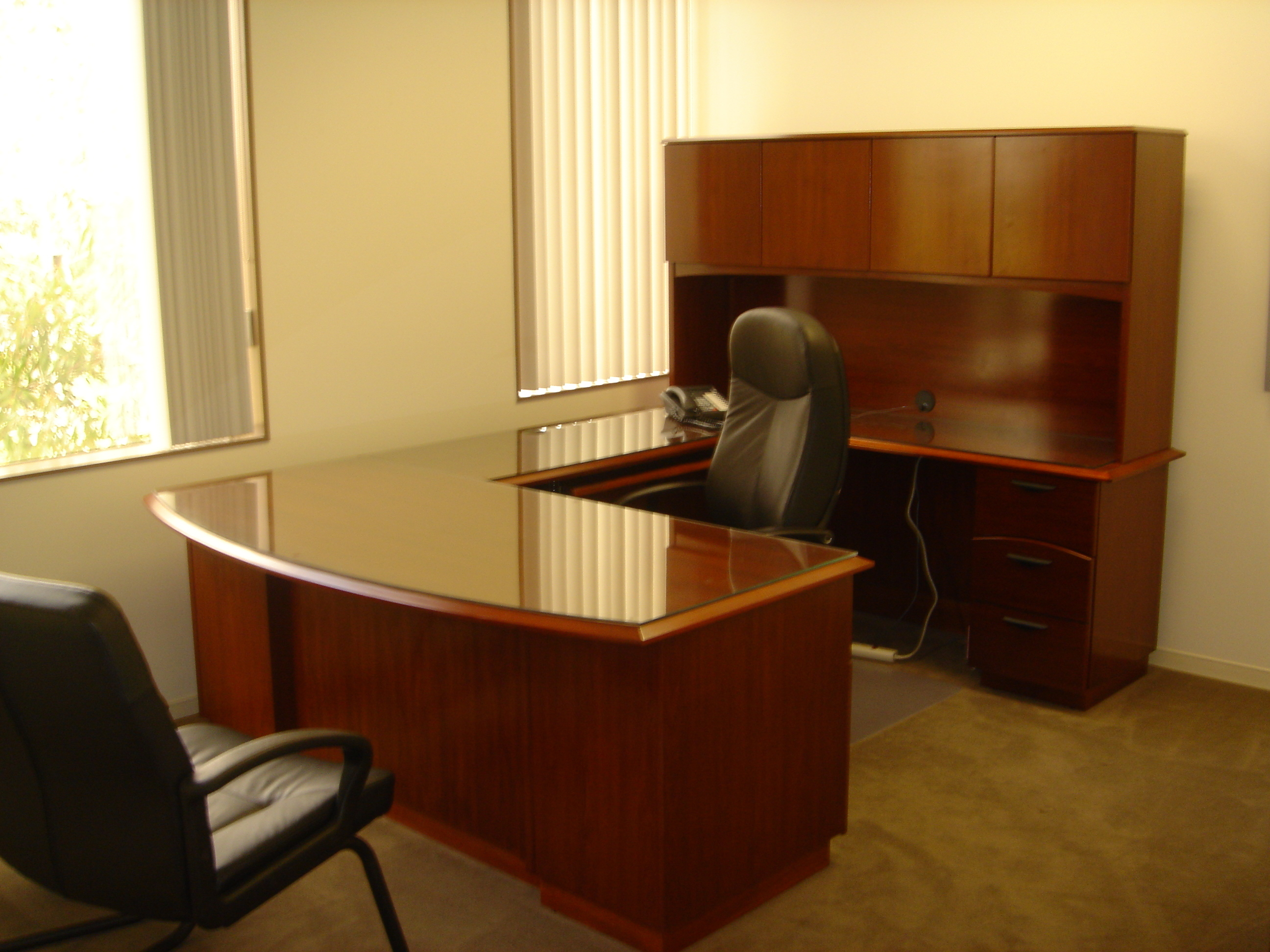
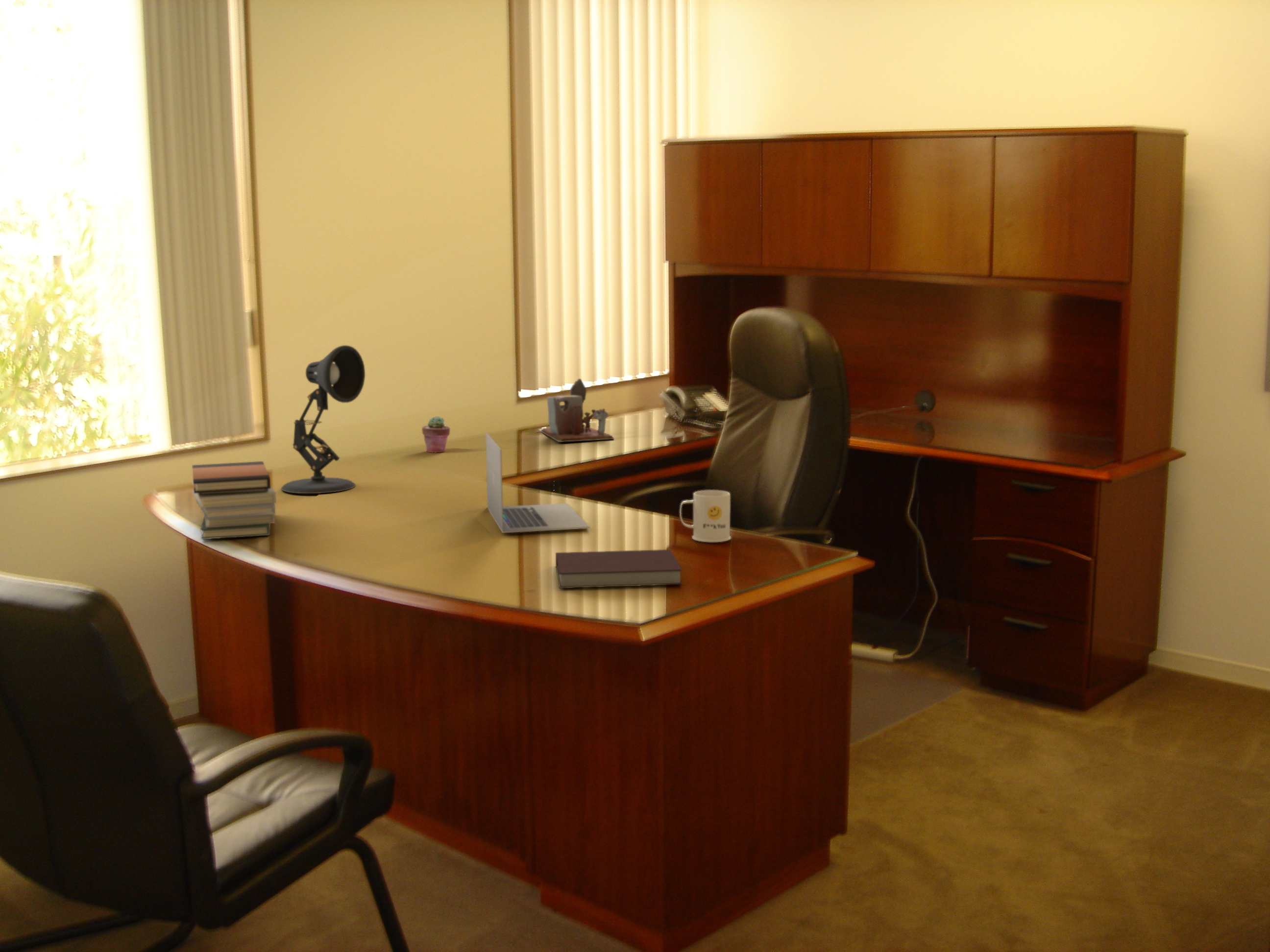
+ mug [679,490,732,543]
+ desk lamp [280,345,366,494]
+ notebook [555,549,683,589]
+ desk organizer [538,378,615,443]
+ potted succulent [421,416,451,453]
+ laptop [485,432,591,533]
+ book stack [192,461,277,540]
